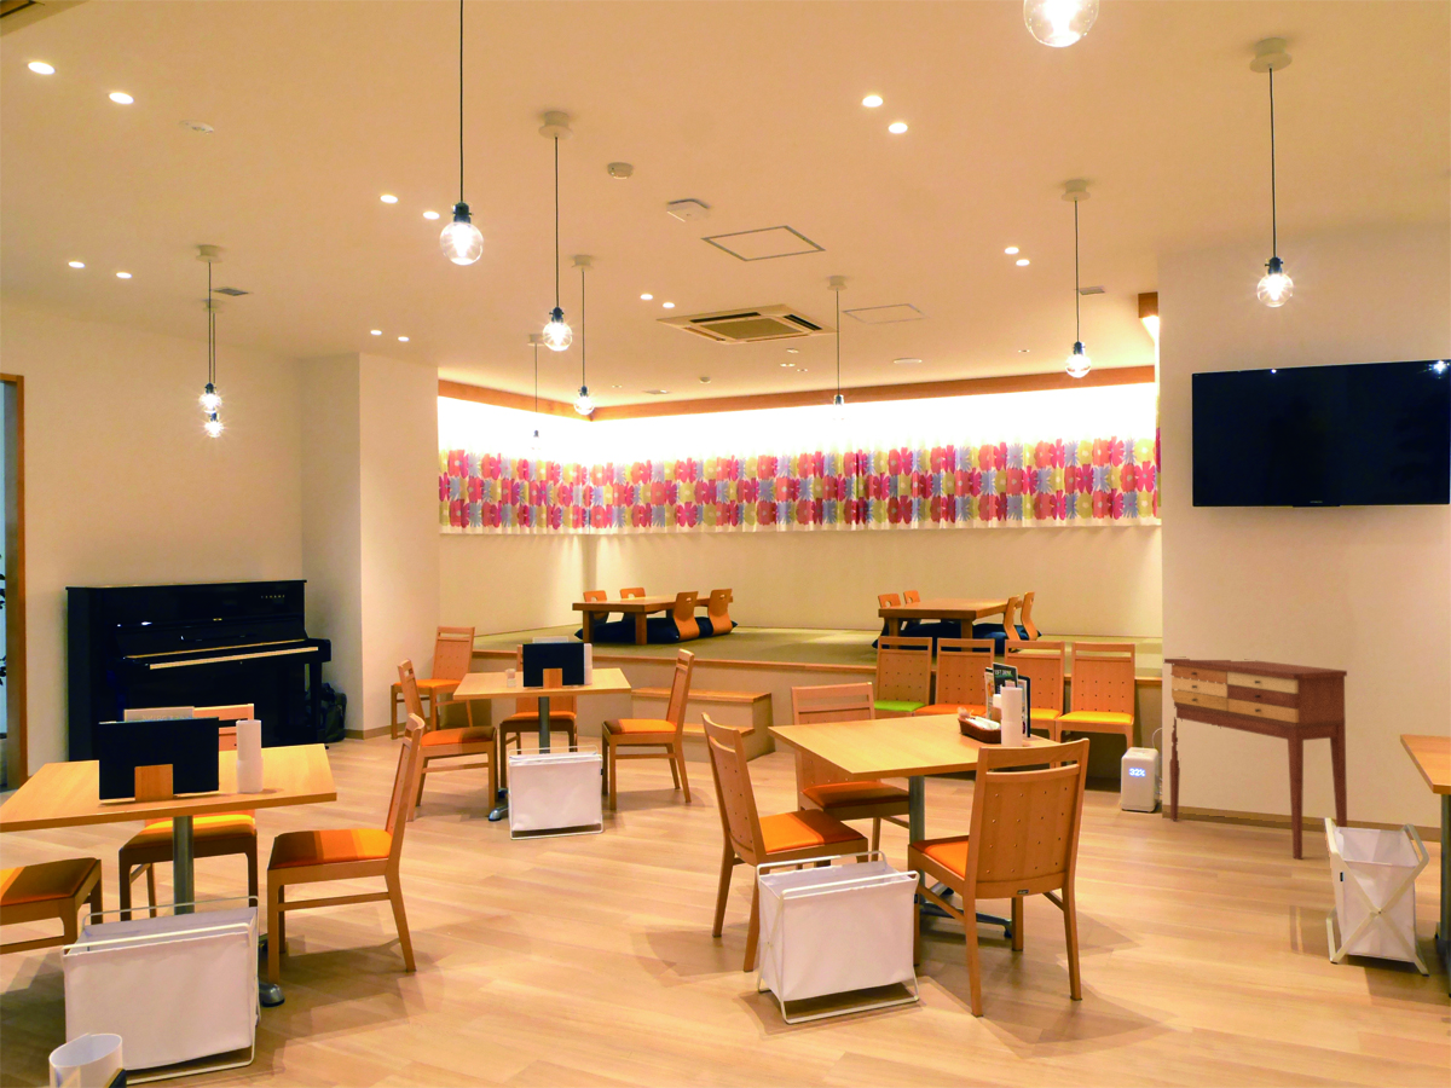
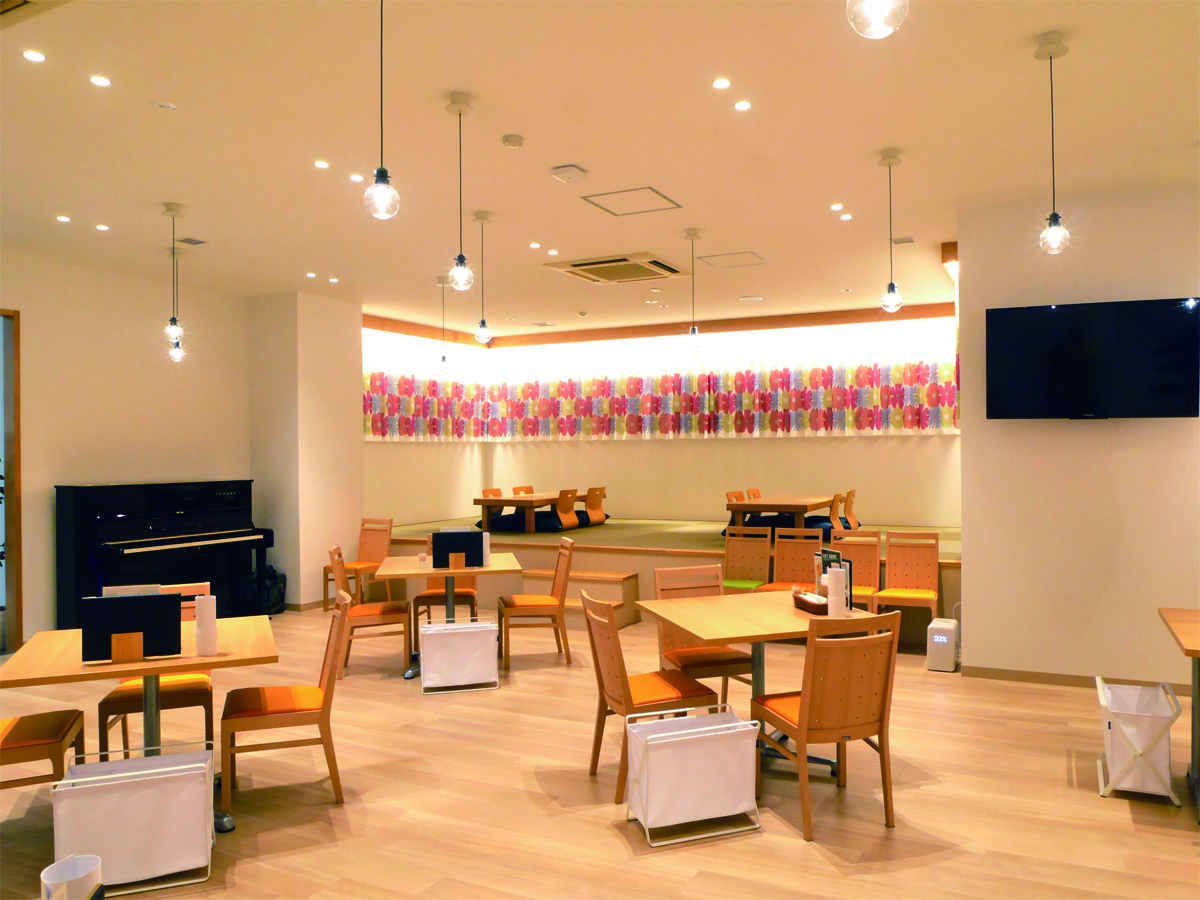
- console table [1163,658,1348,861]
